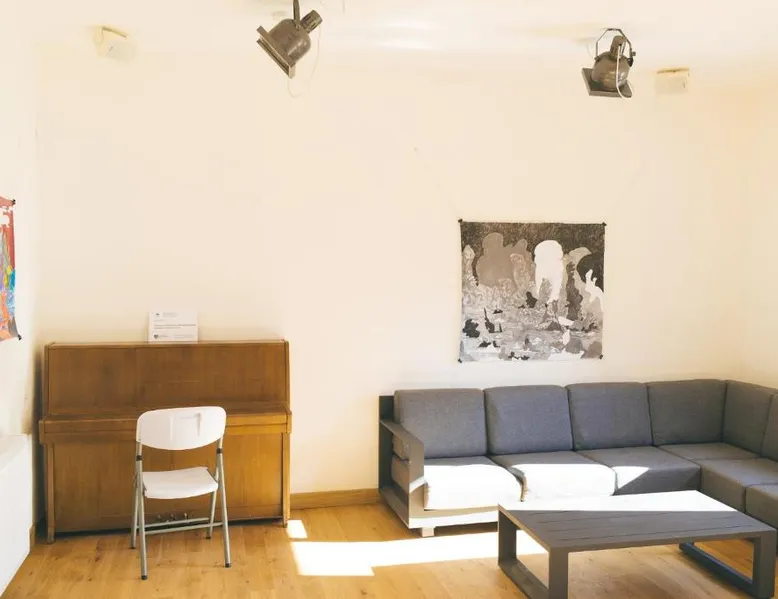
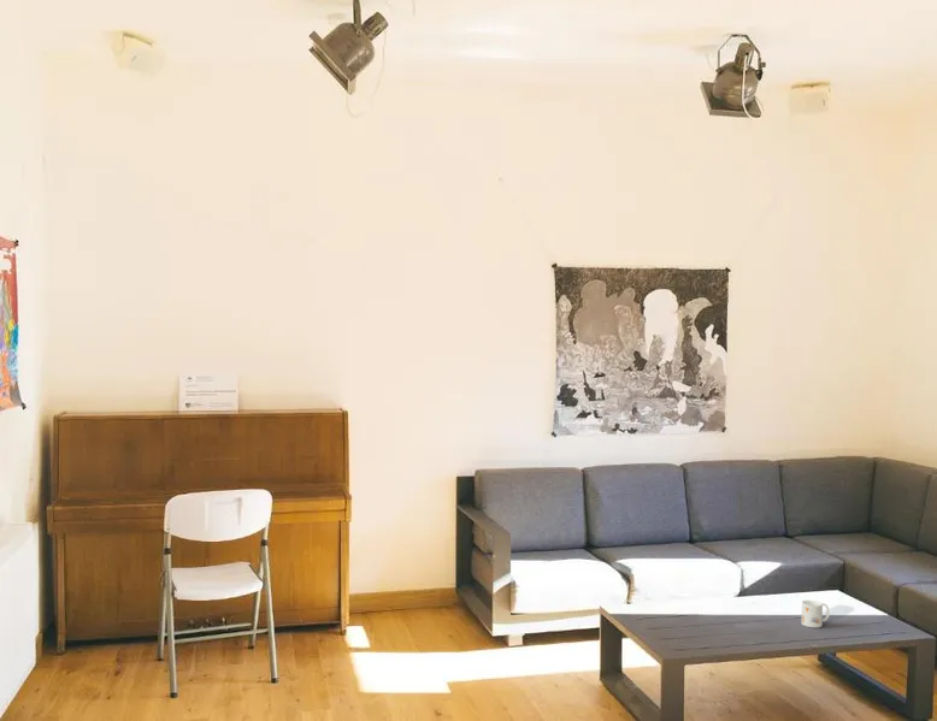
+ mug [801,599,831,628]
